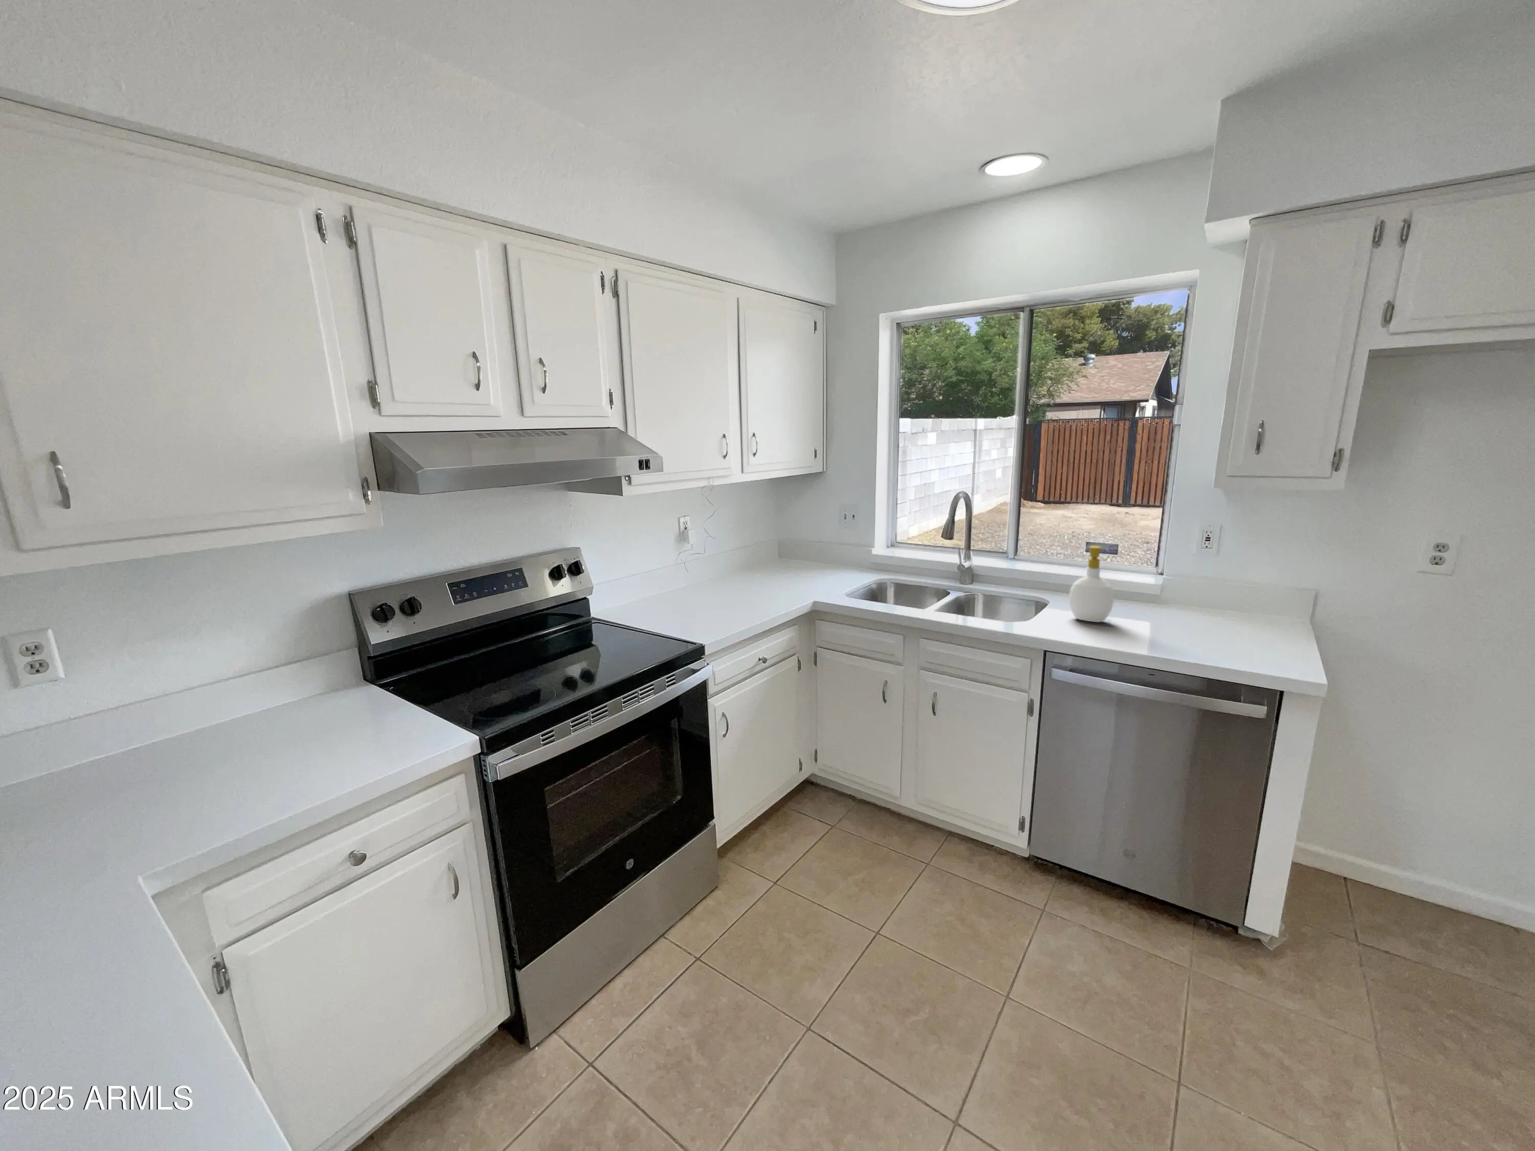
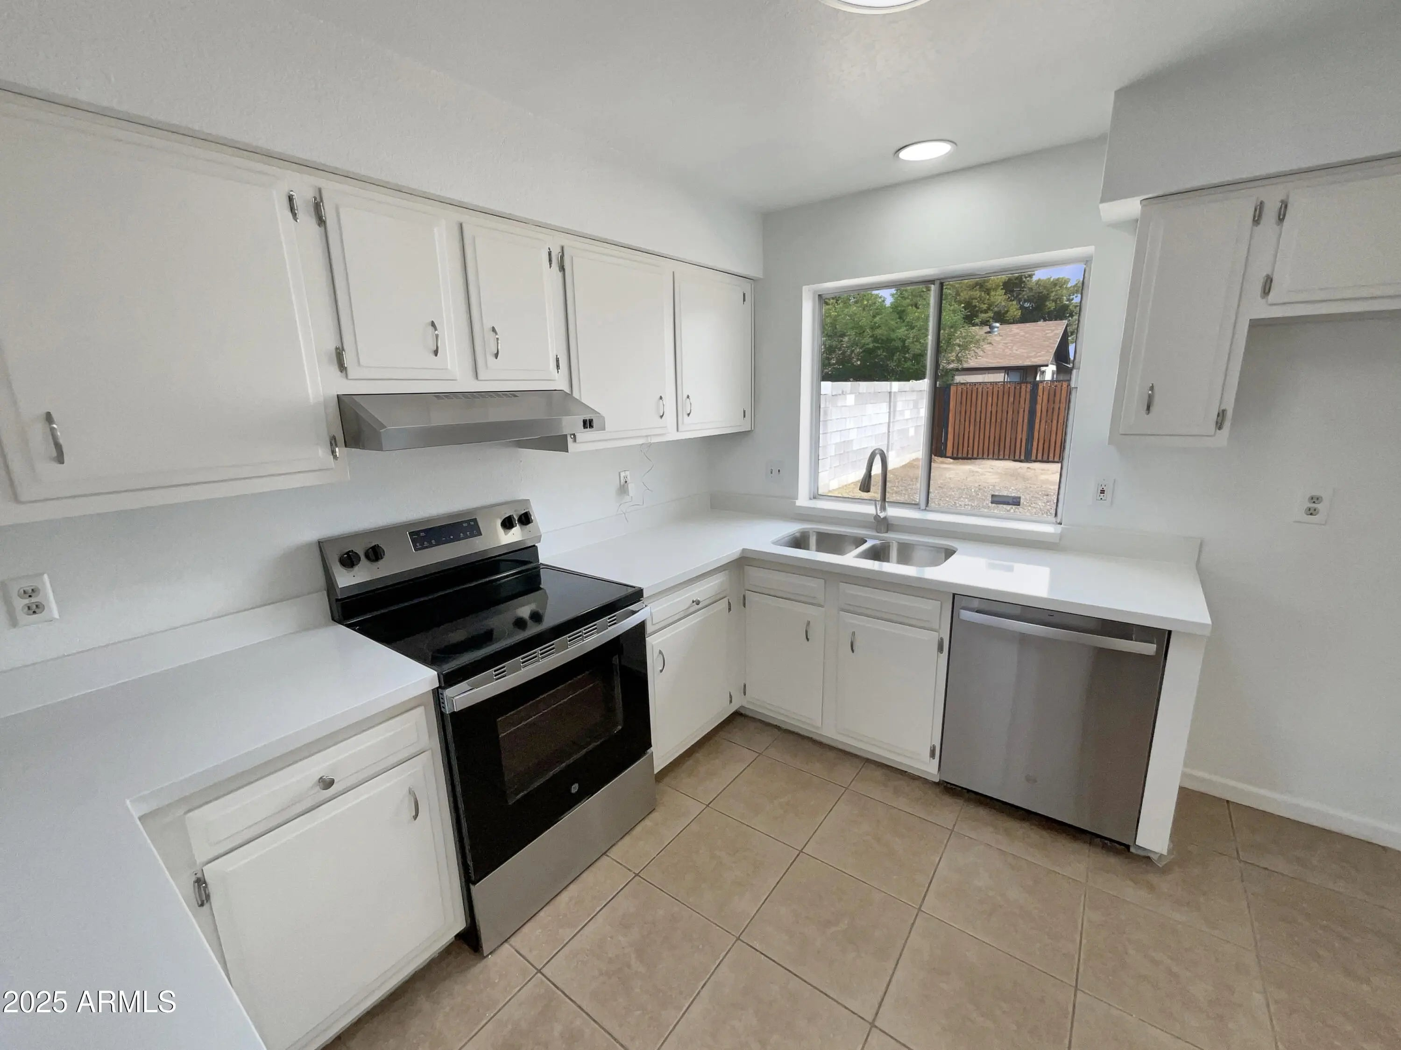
- soap bottle [1068,545,1114,623]
